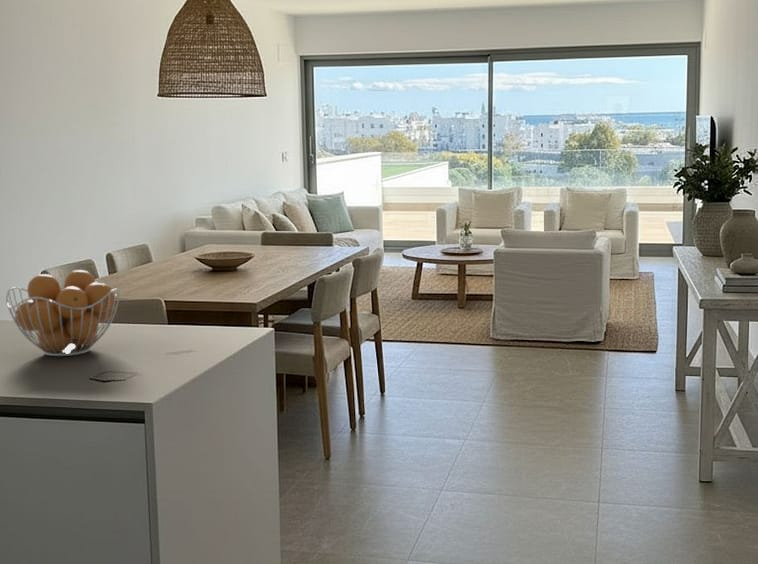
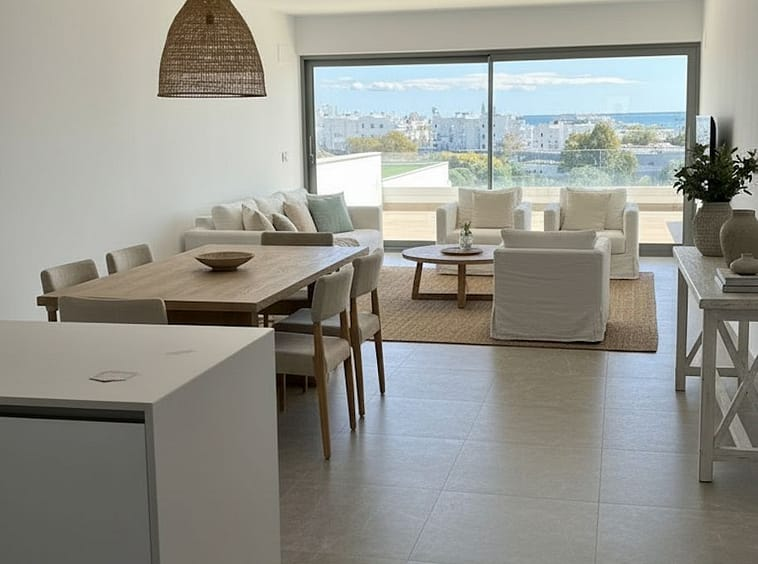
- fruit basket [5,269,121,357]
